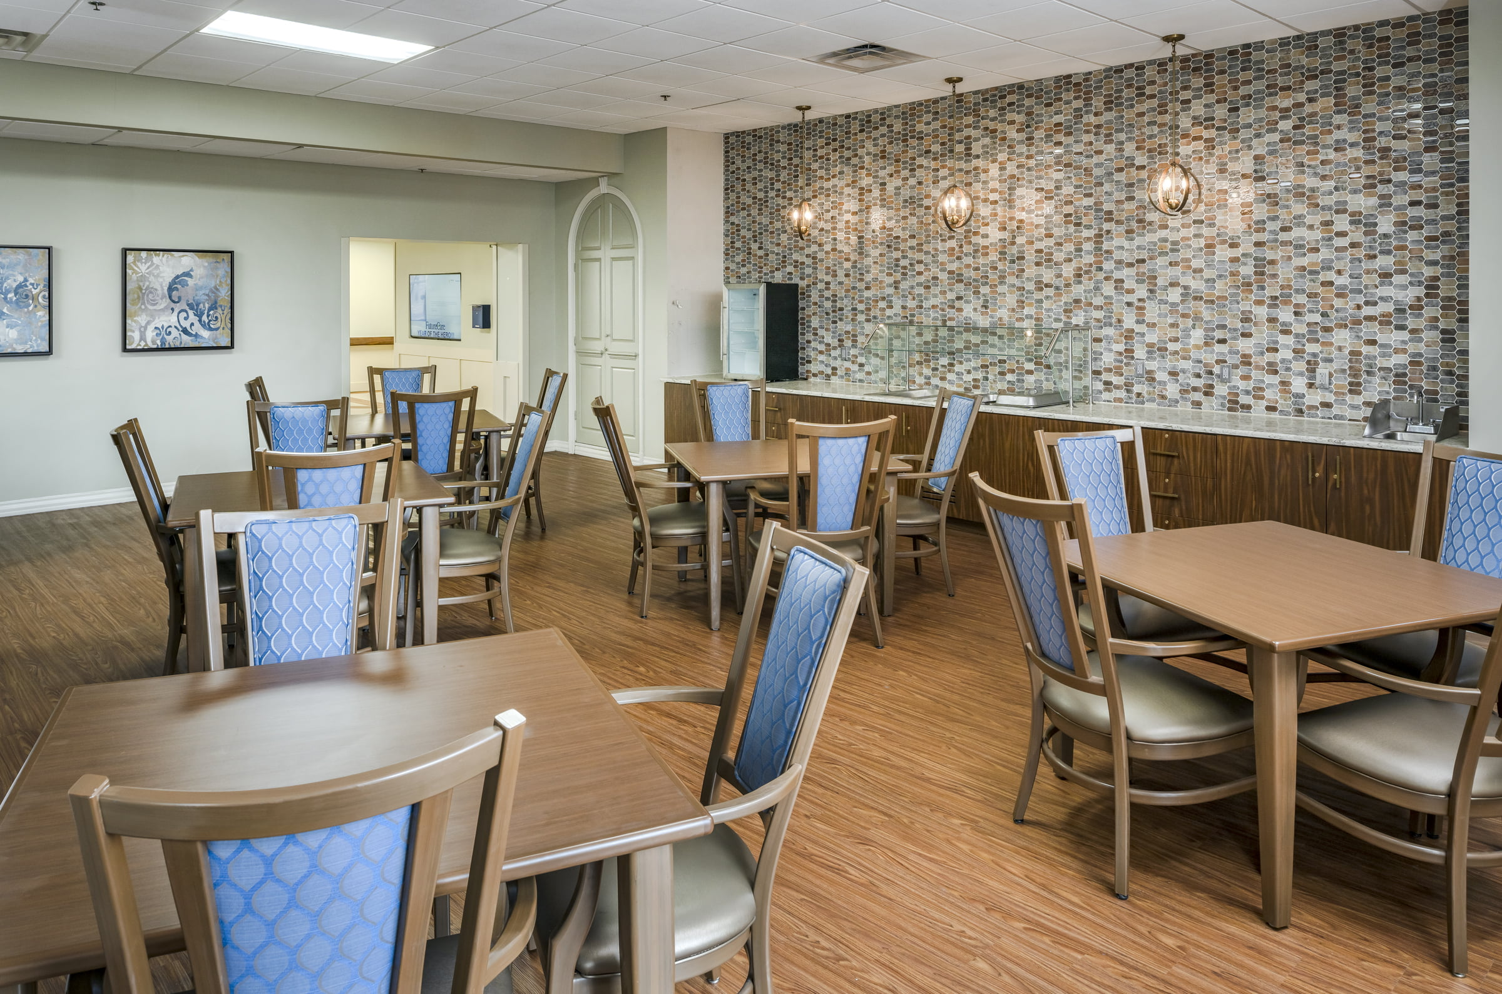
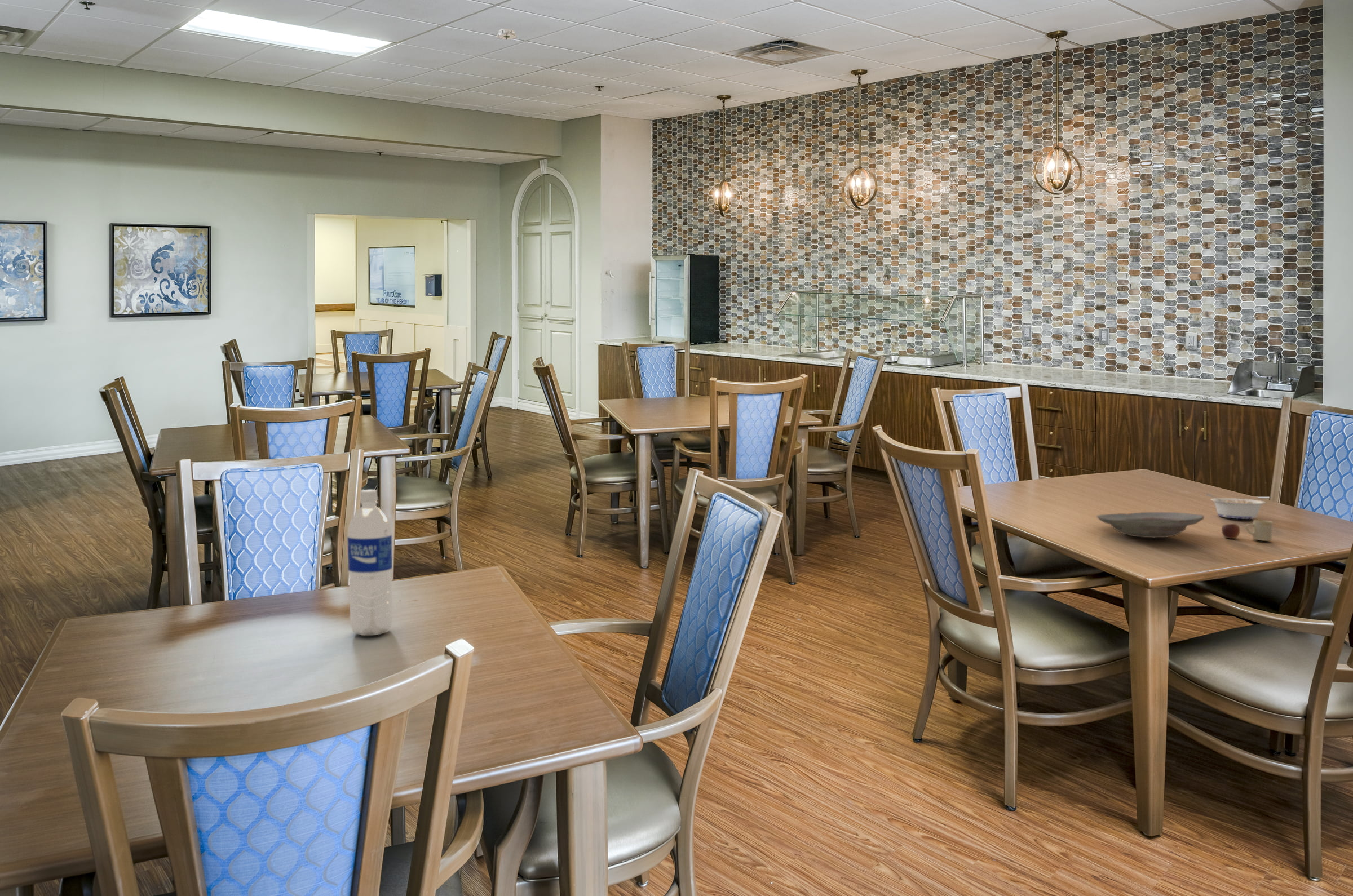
+ mug [1221,520,1274,542]
+ legume [1205,493,1266,520]
+ smoke detector [496,29,517,40]
+ plate [1095,512,1205,538]
+ water bottle [347,489,393,636]
